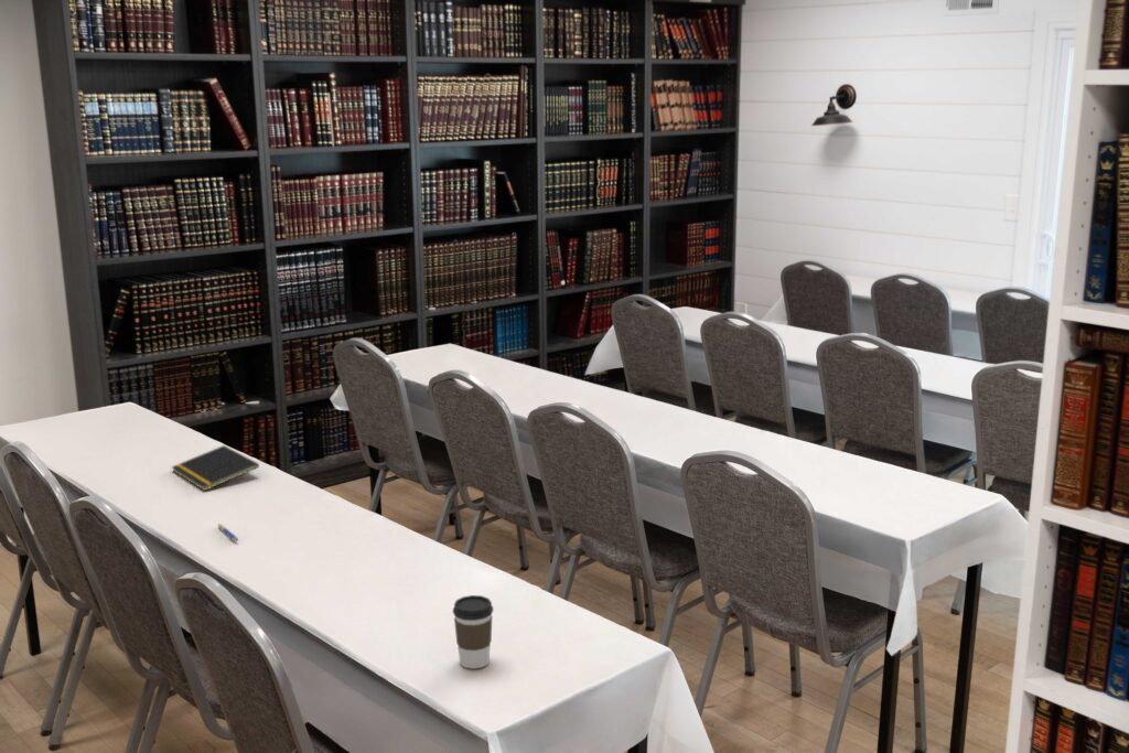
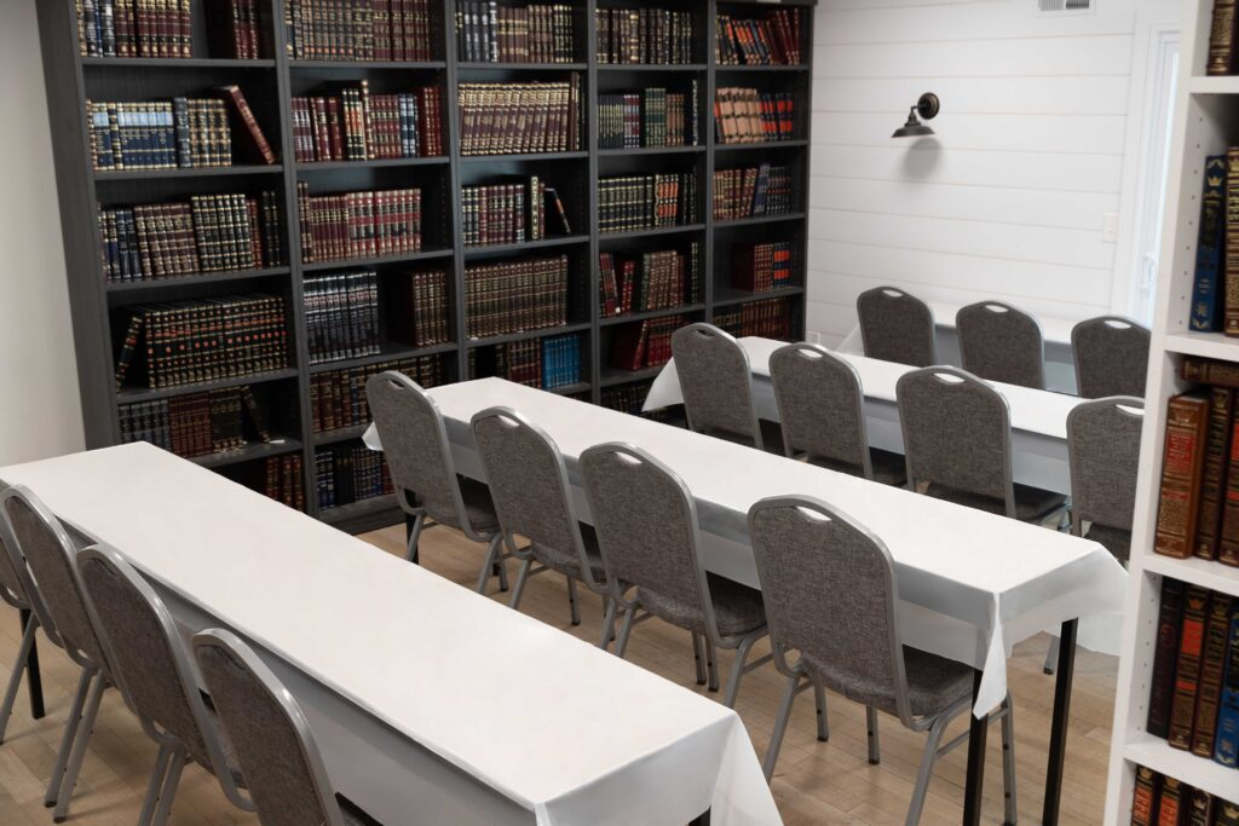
- pen [217,523,239,542]
- coffee cup [452,594,494,670]
- notepad [170,444,260,492]
